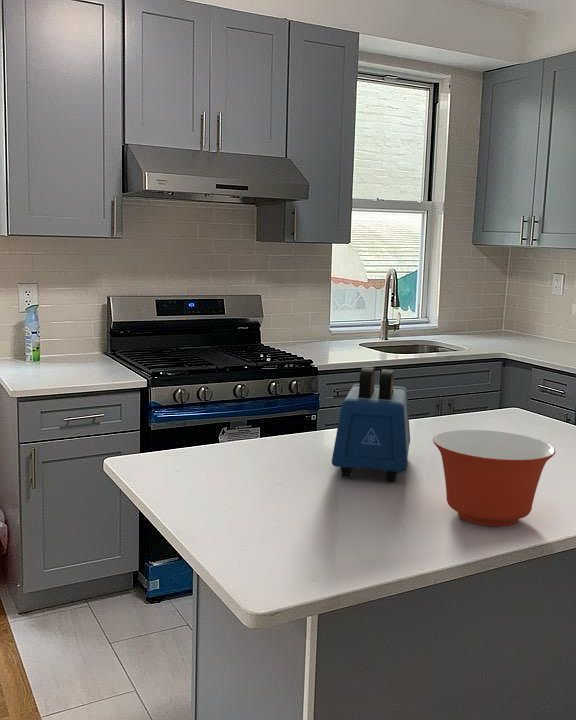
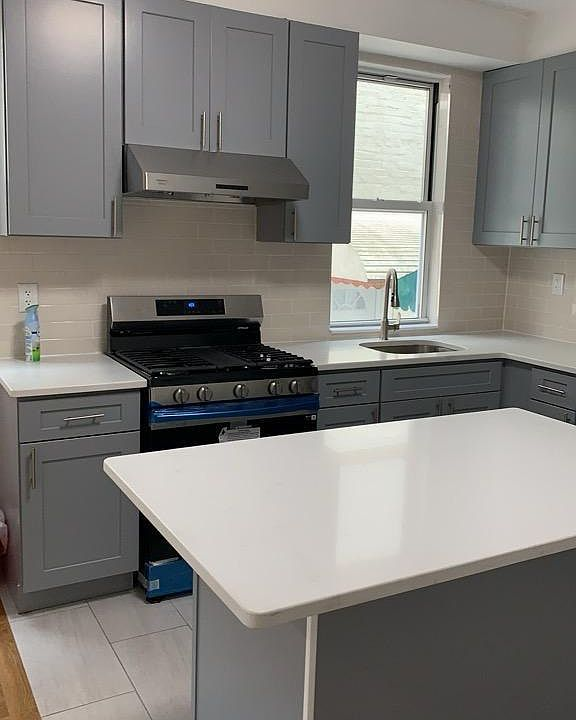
- toaster [331,366,411,483]
- mixing bowl [432,429,556,527]
